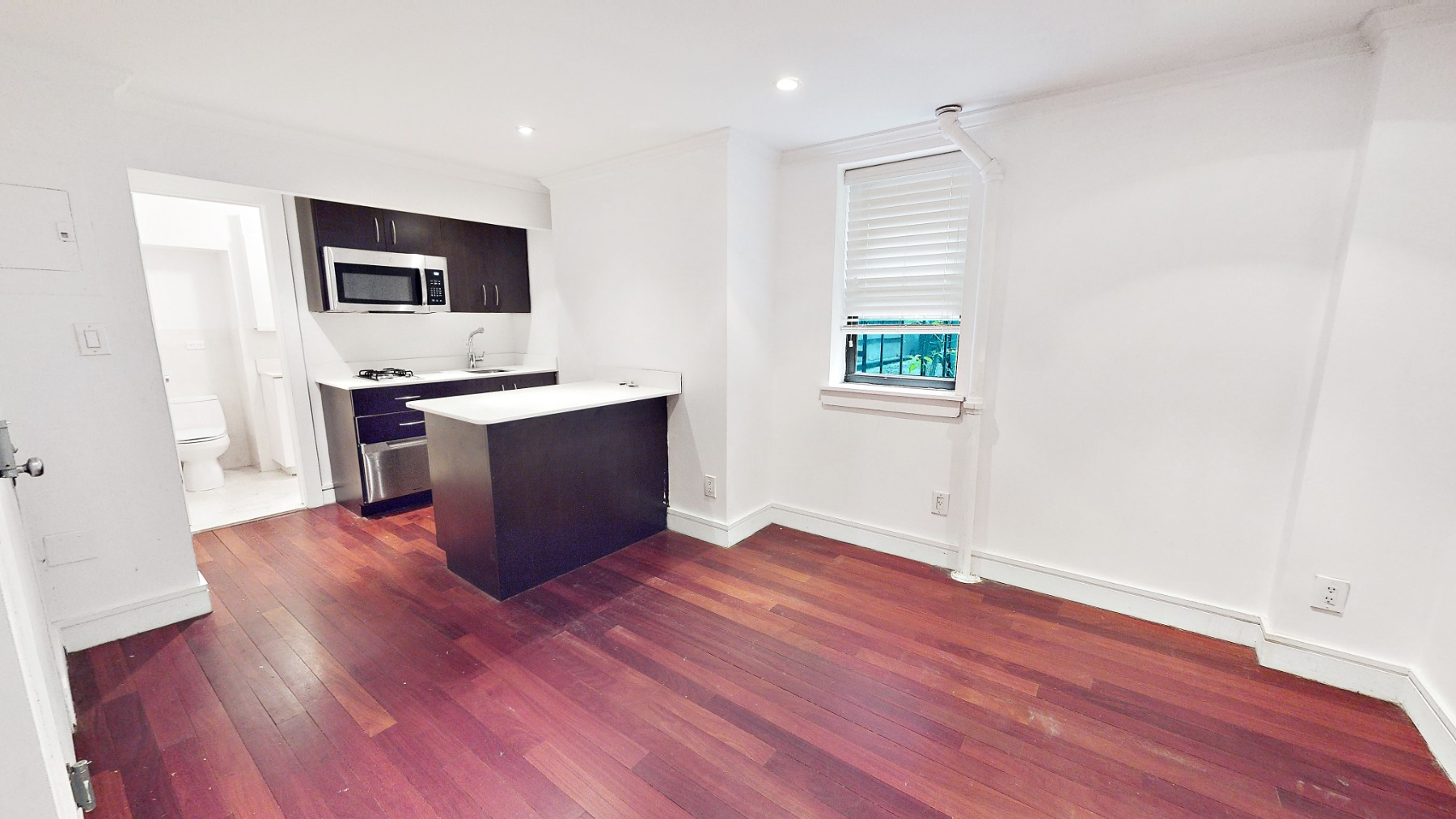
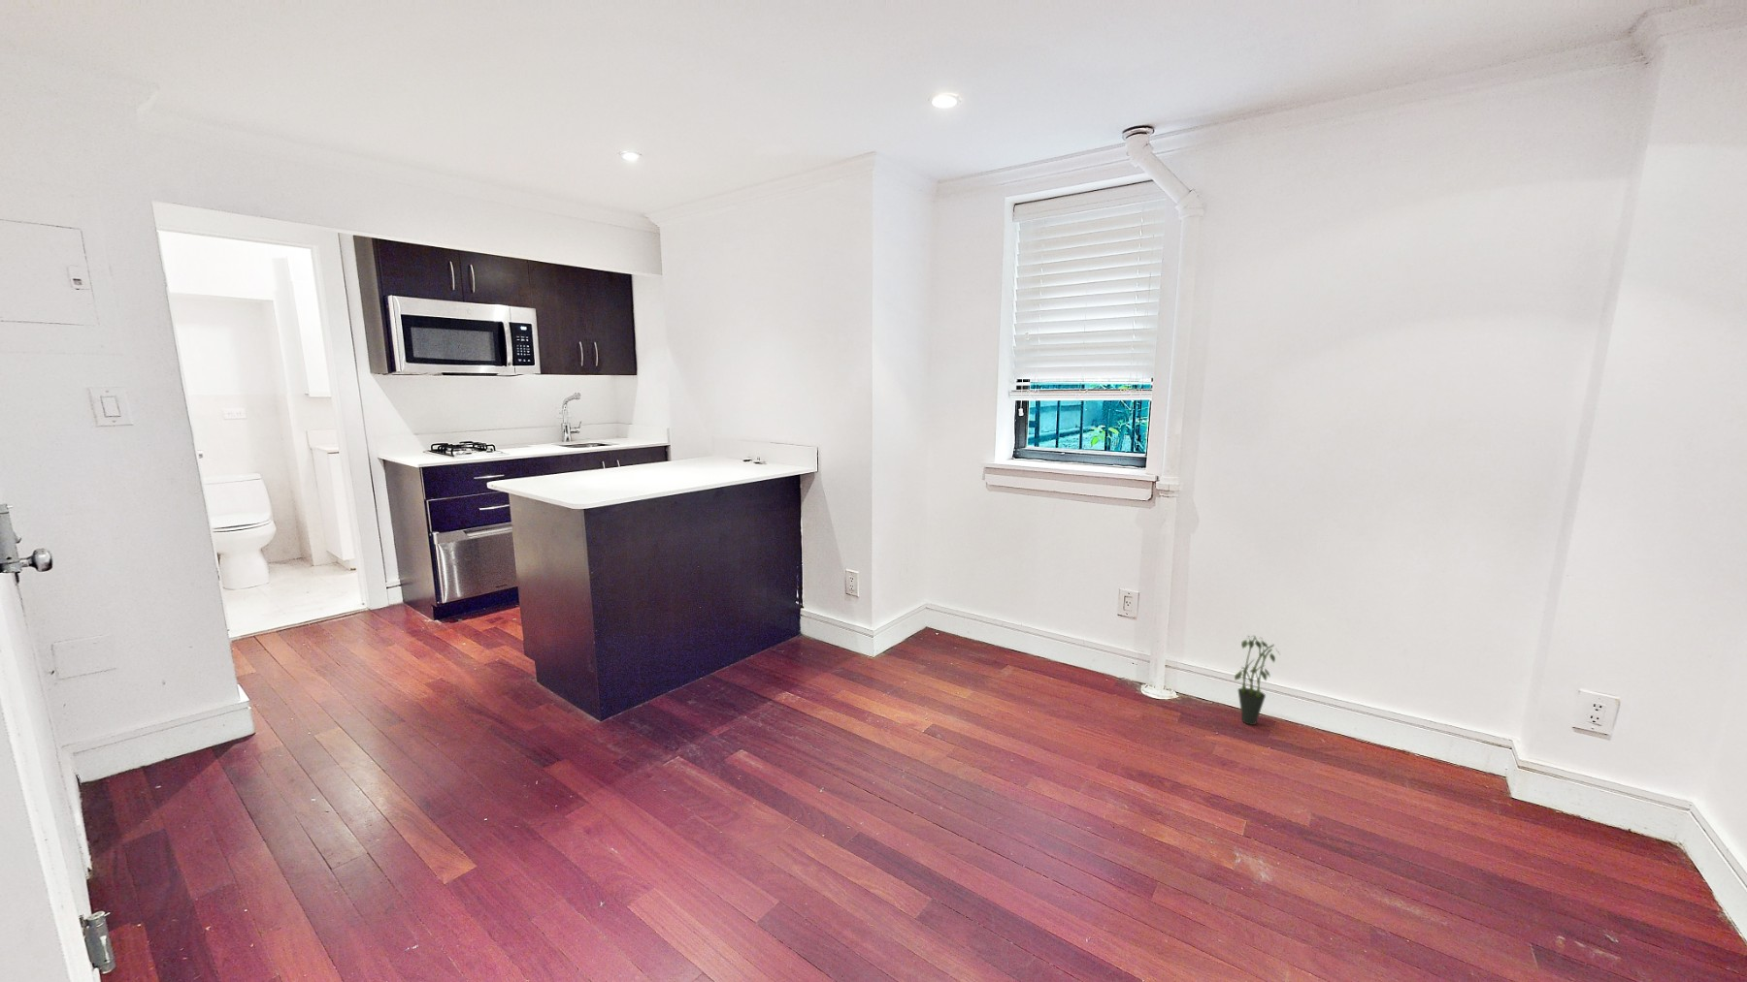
+ potted plant [1233,634,1281,727]
